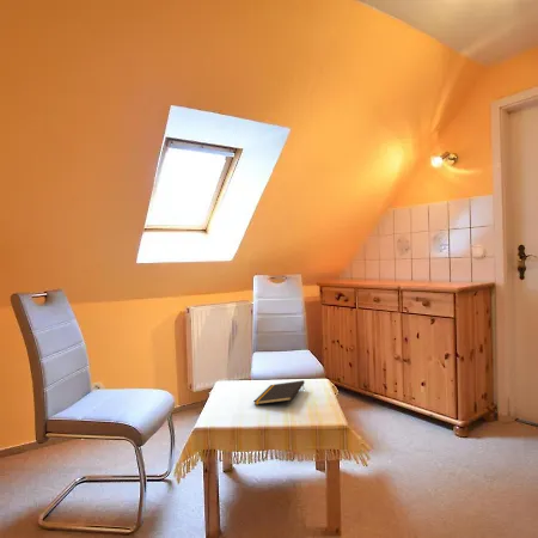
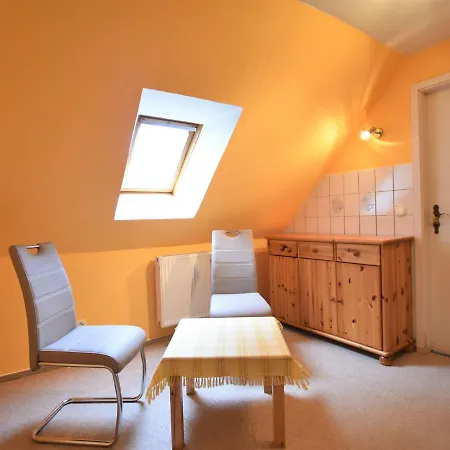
- notepad [252,379,306,405]
